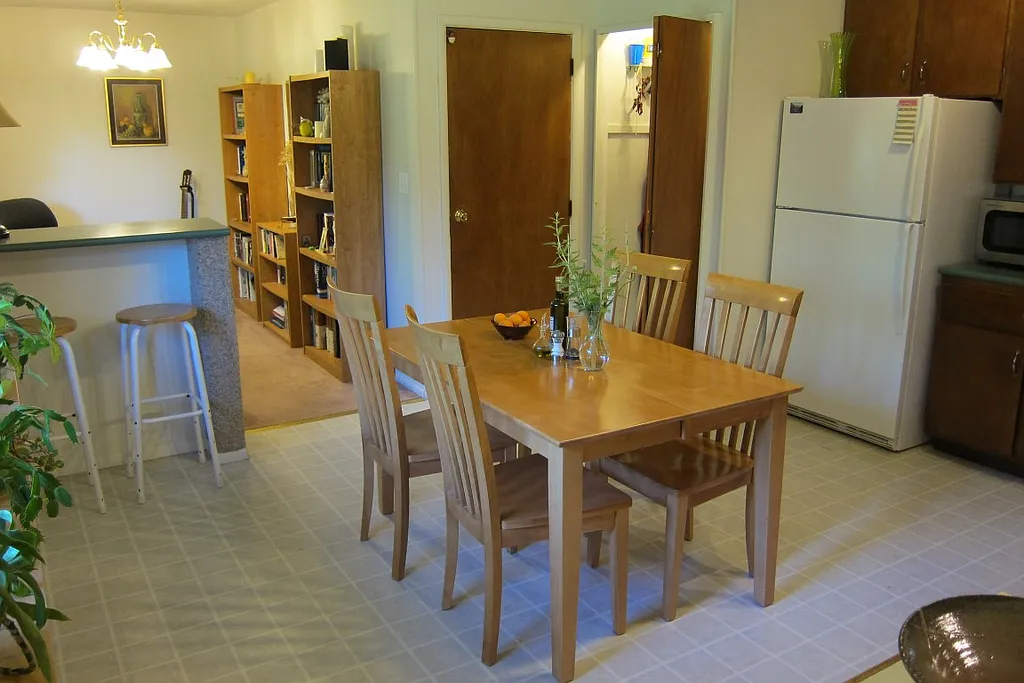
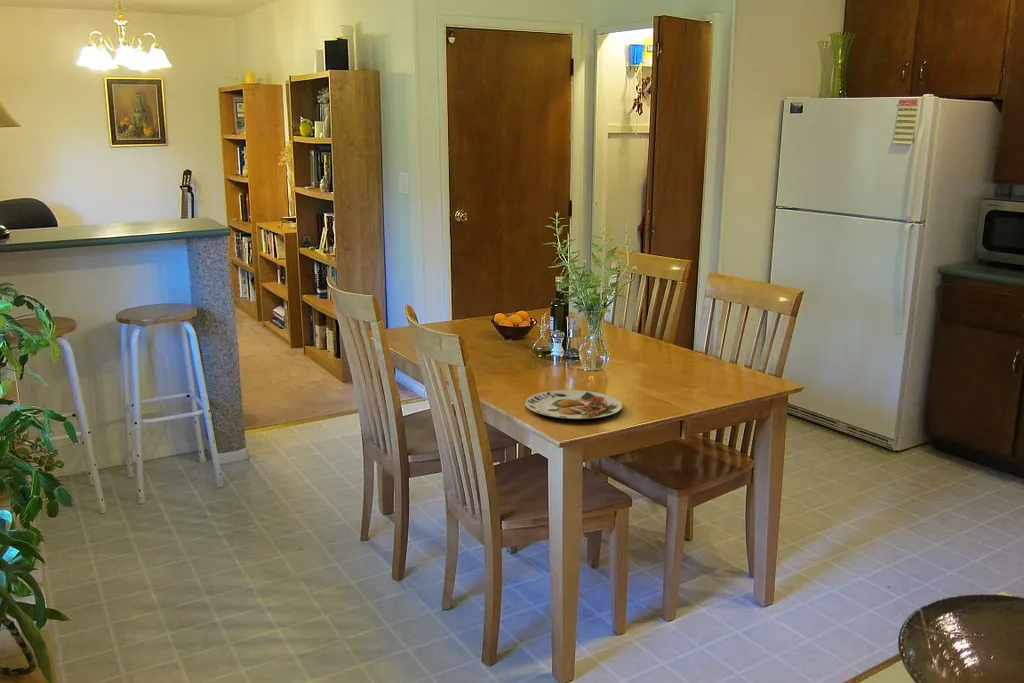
+ plate [524,389,623,420]
